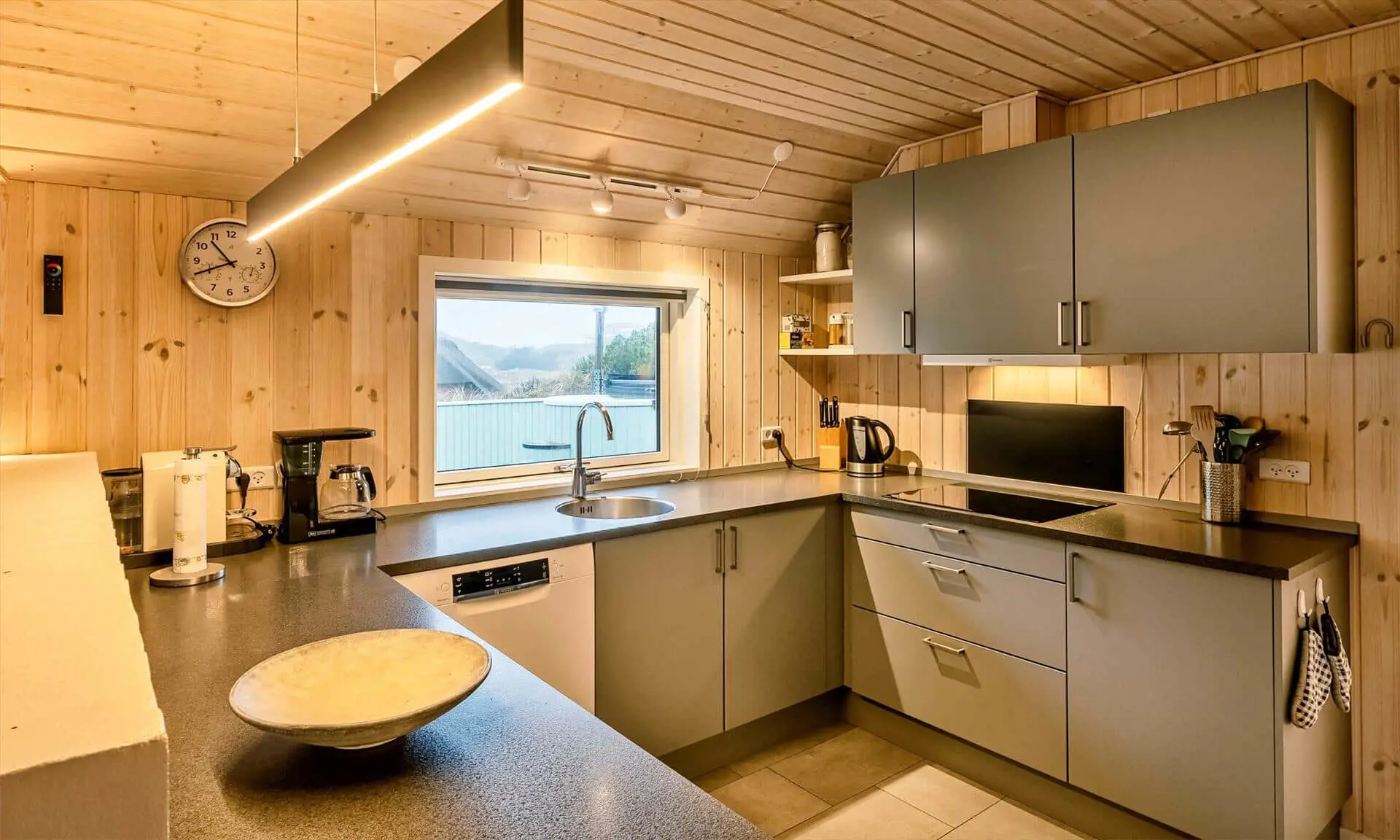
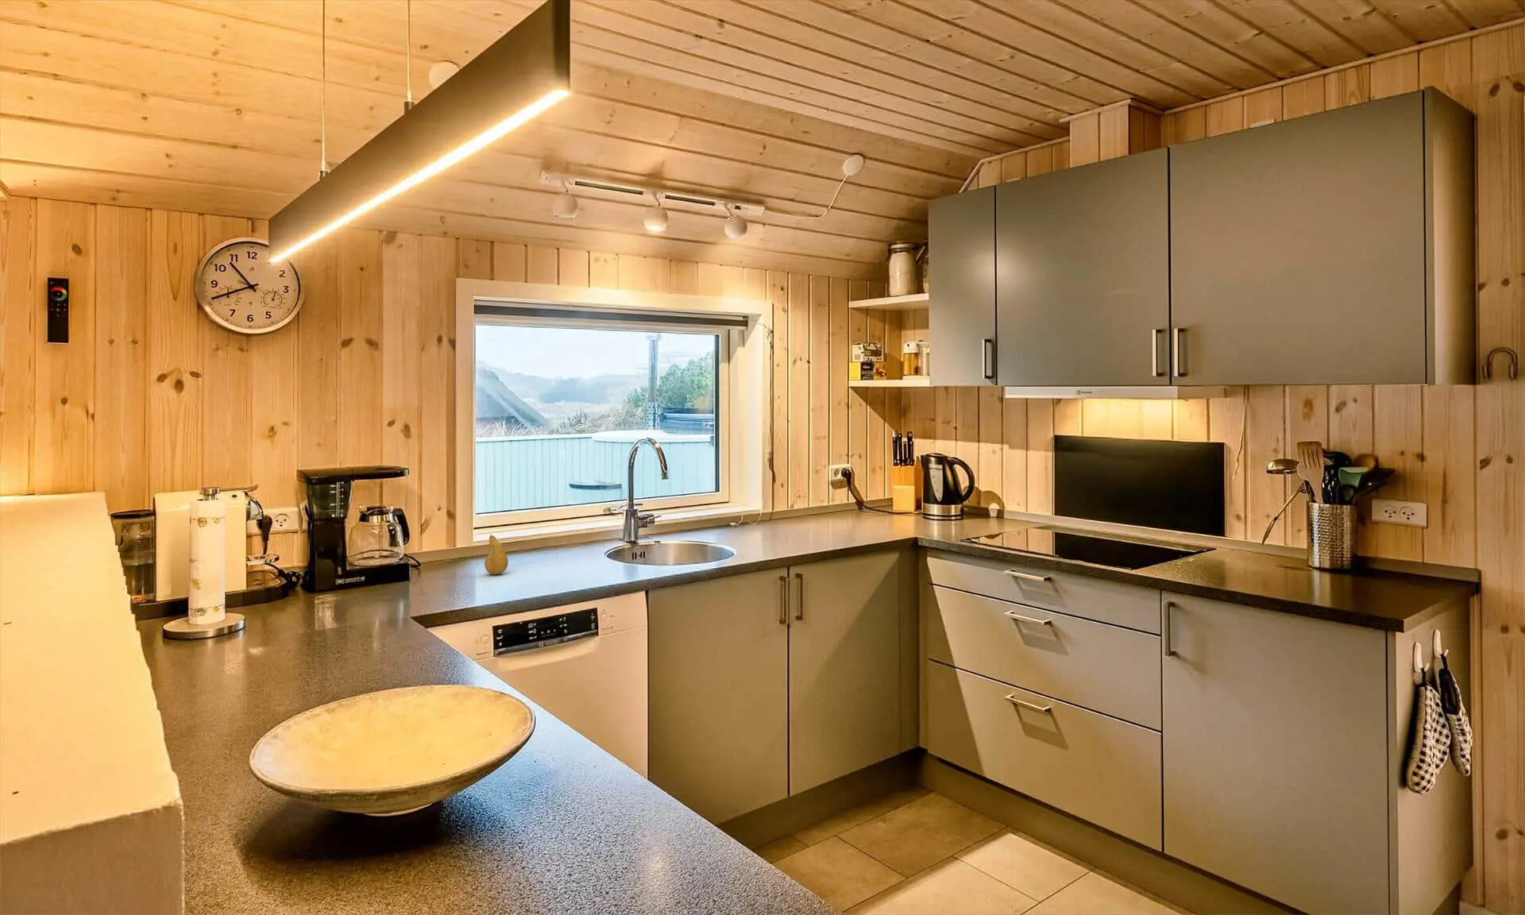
+ fruit [484,535,509,575]
